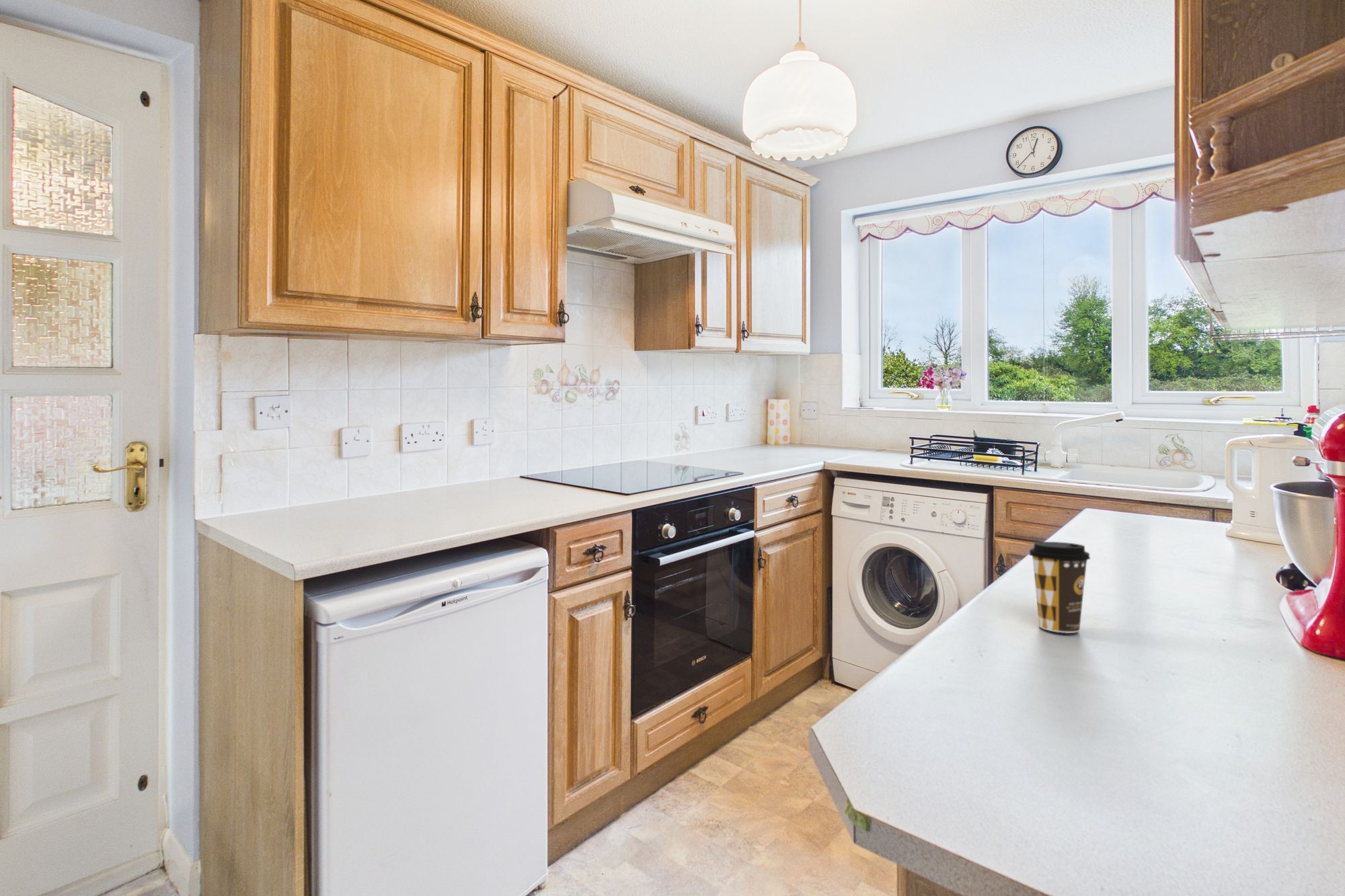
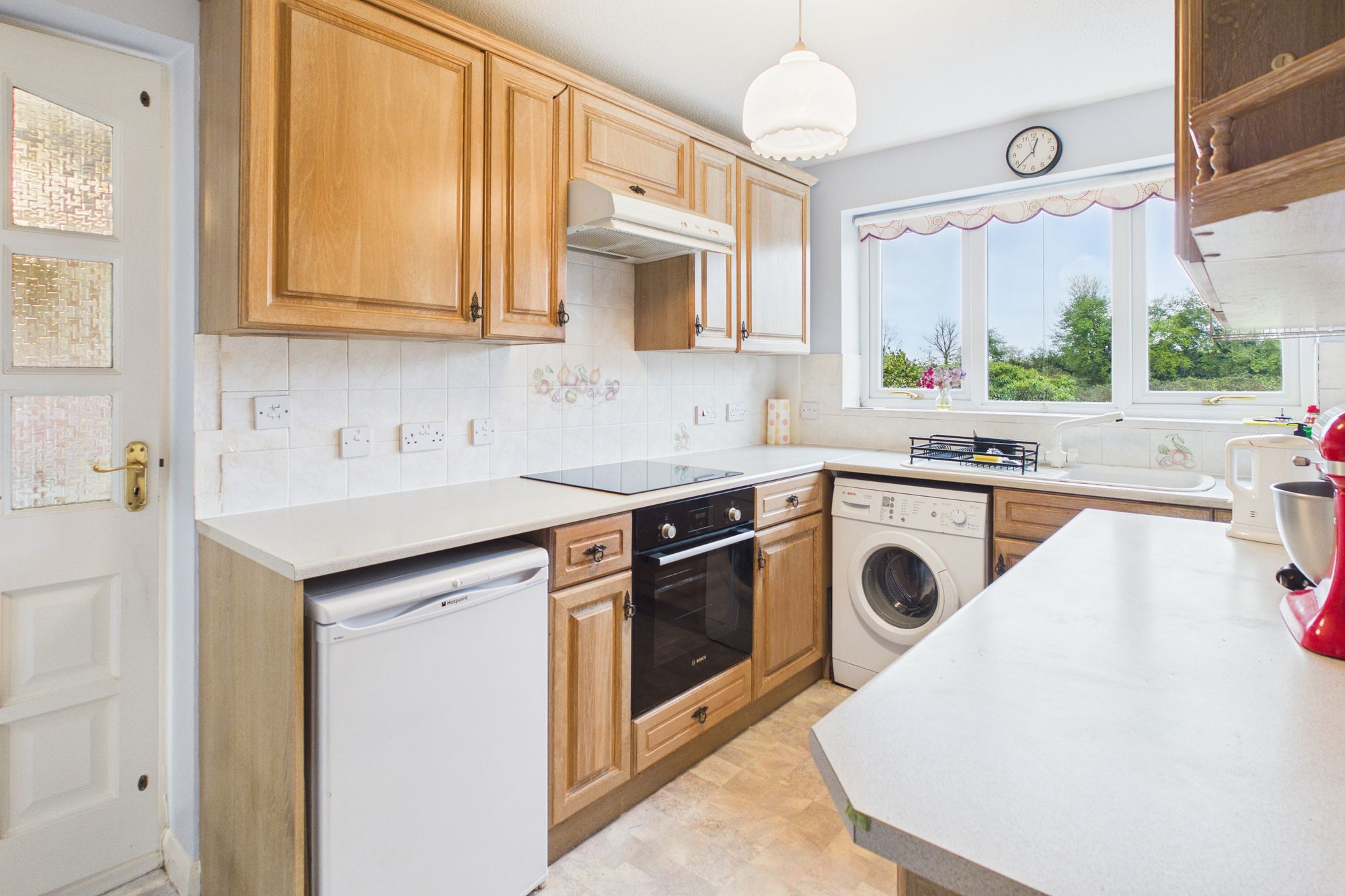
- coffee cup [1028,541,1091,634]
